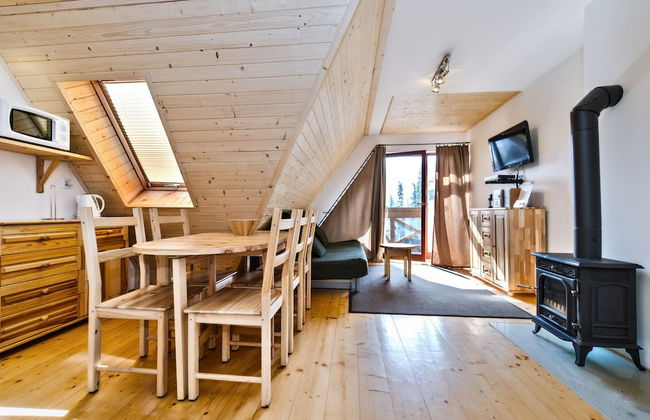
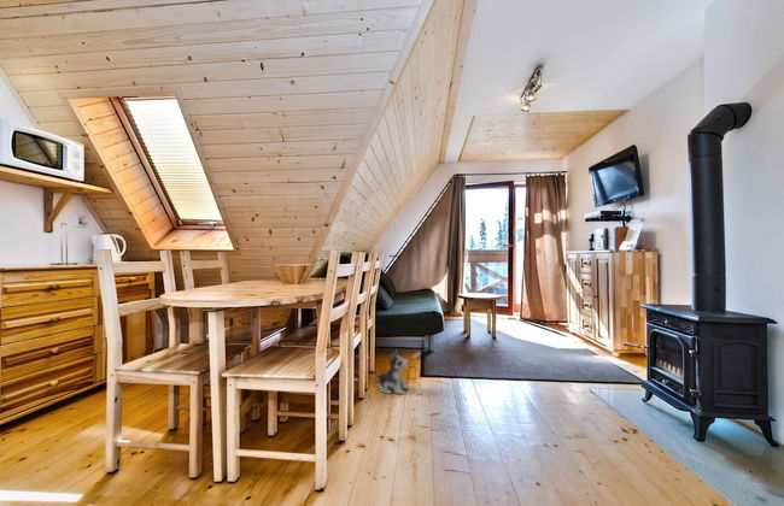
+ plush toy [373,347,410,395]
